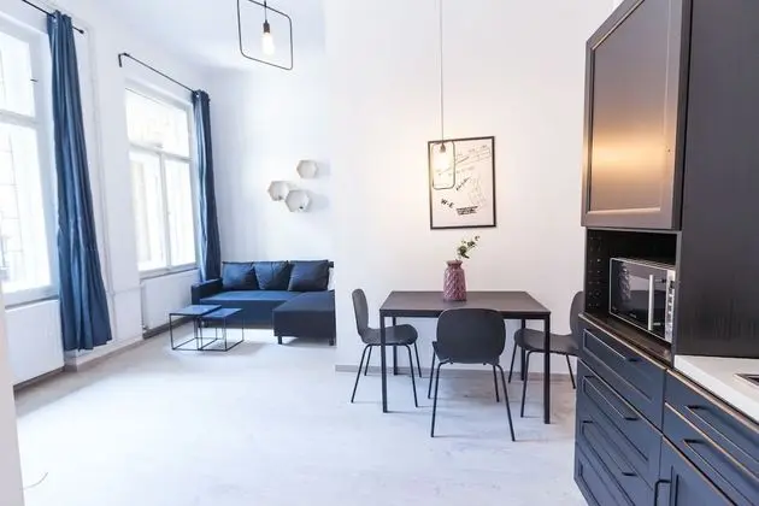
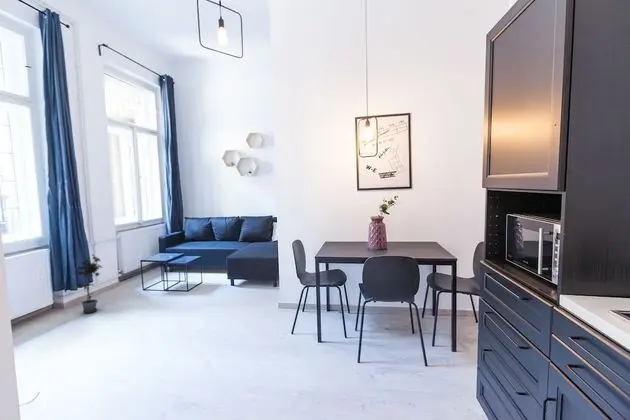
+ potted plant [74,253,103,314]
